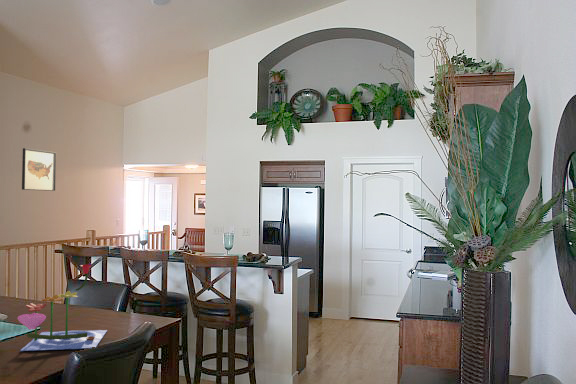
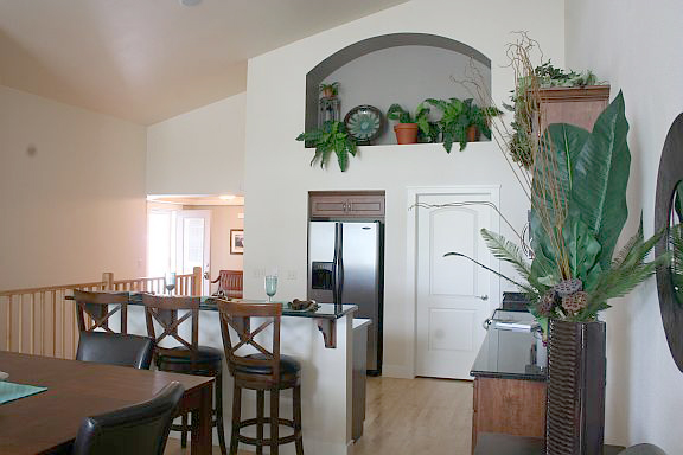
- flower [17,262,108,352]
- wall art [21,147,57,192]
